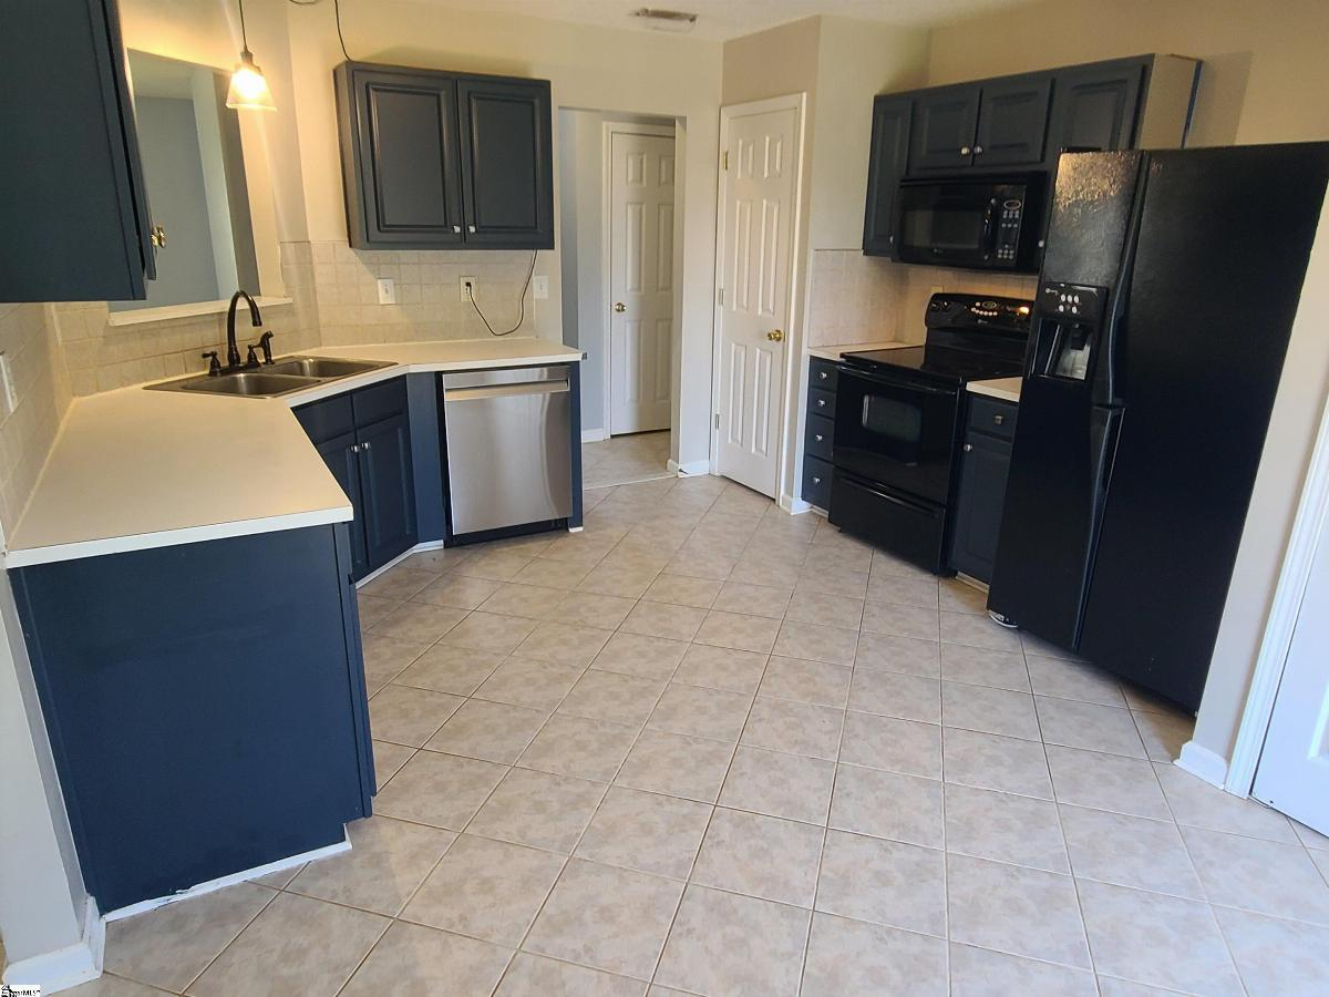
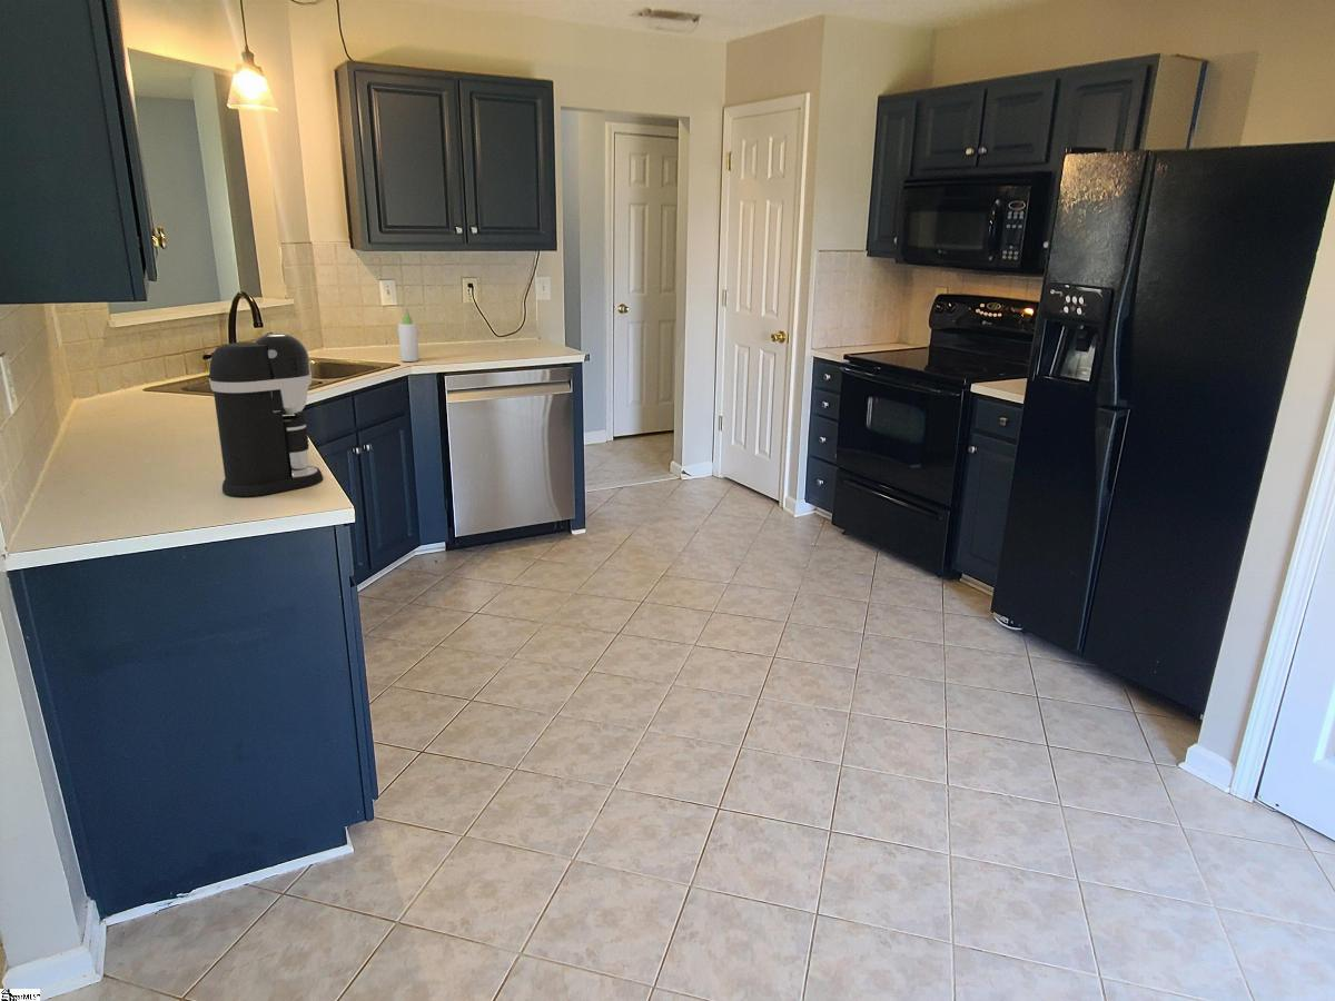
+ coffee maker [208,333,324,497]
+ bottle [397,308,421,363]
